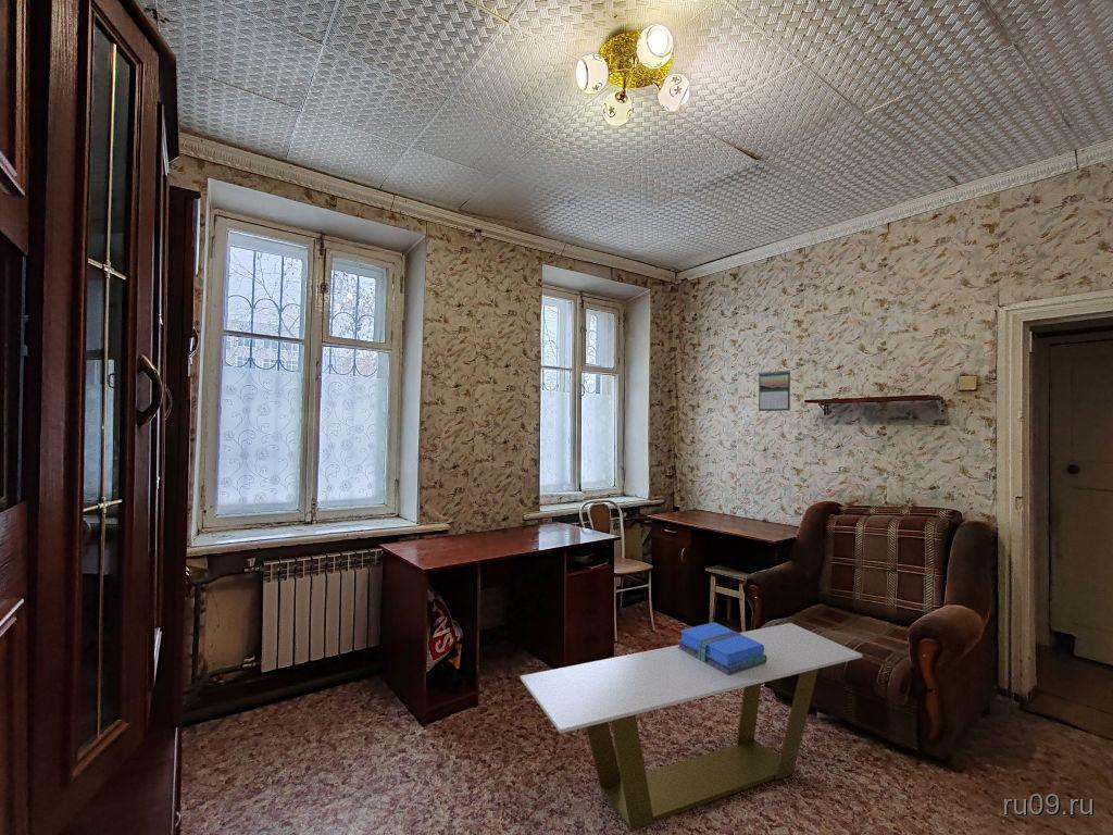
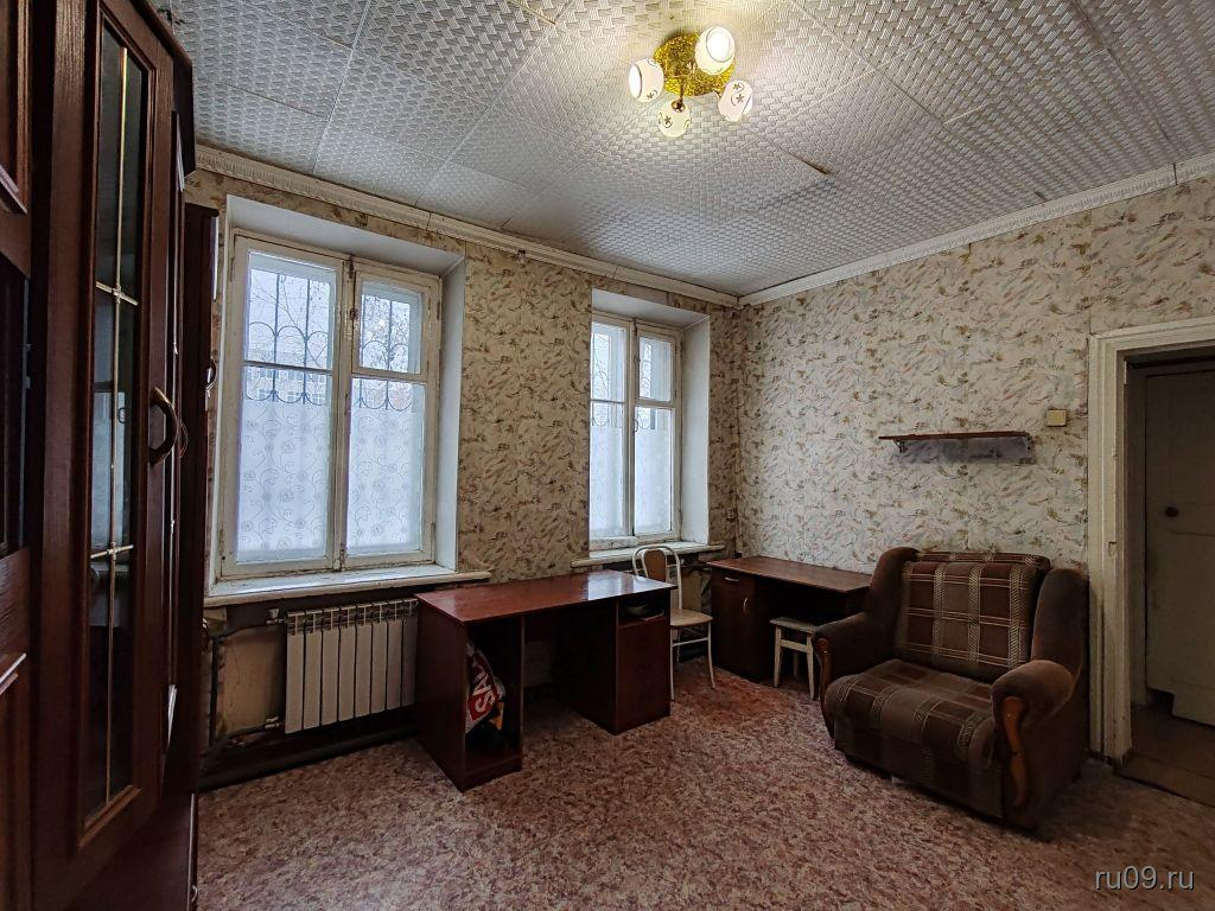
- books [677,621,767,675]
- calendar [758,369,791,412]
- coffee table [520,622,863,833]
